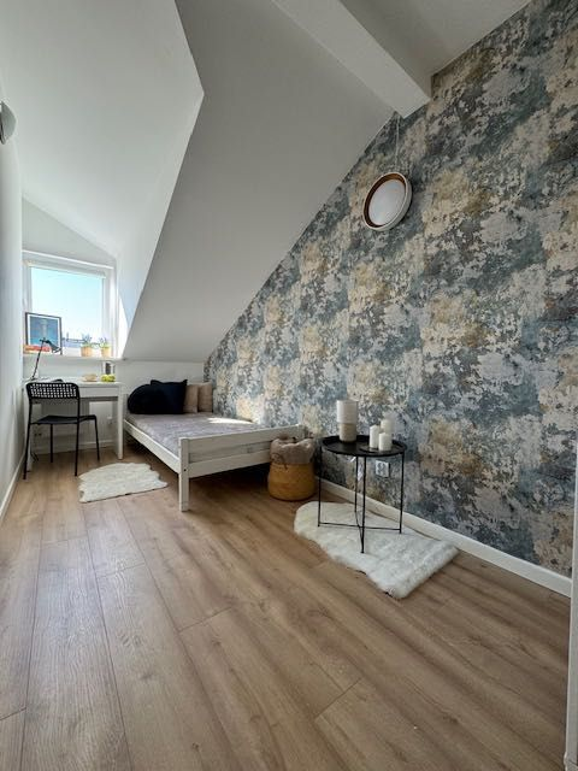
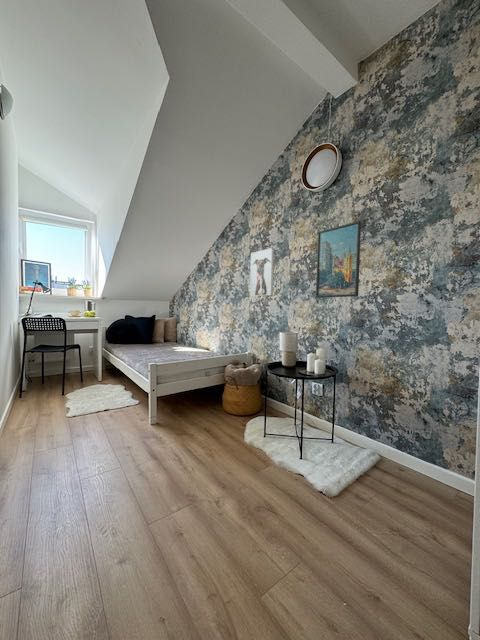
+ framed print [249,247,275,297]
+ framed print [315,220,362,299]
